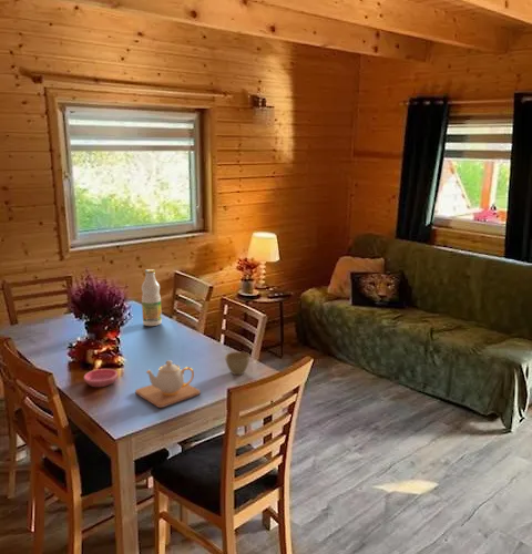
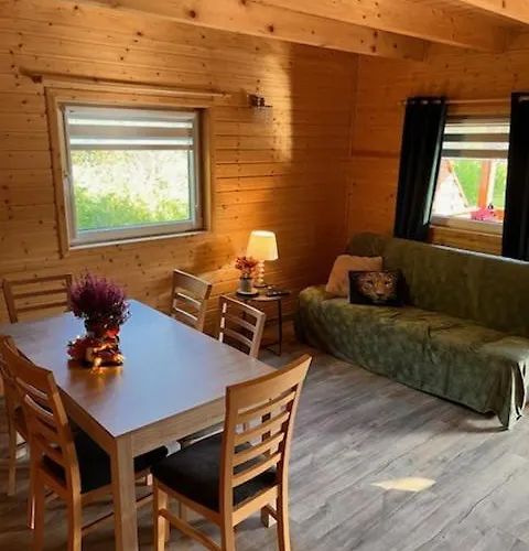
- flower pot [224,351,252,376]
- bottle [141,268,163,327]
- teapot [134,359,202,409]
- saucer [83,368,119,388]
